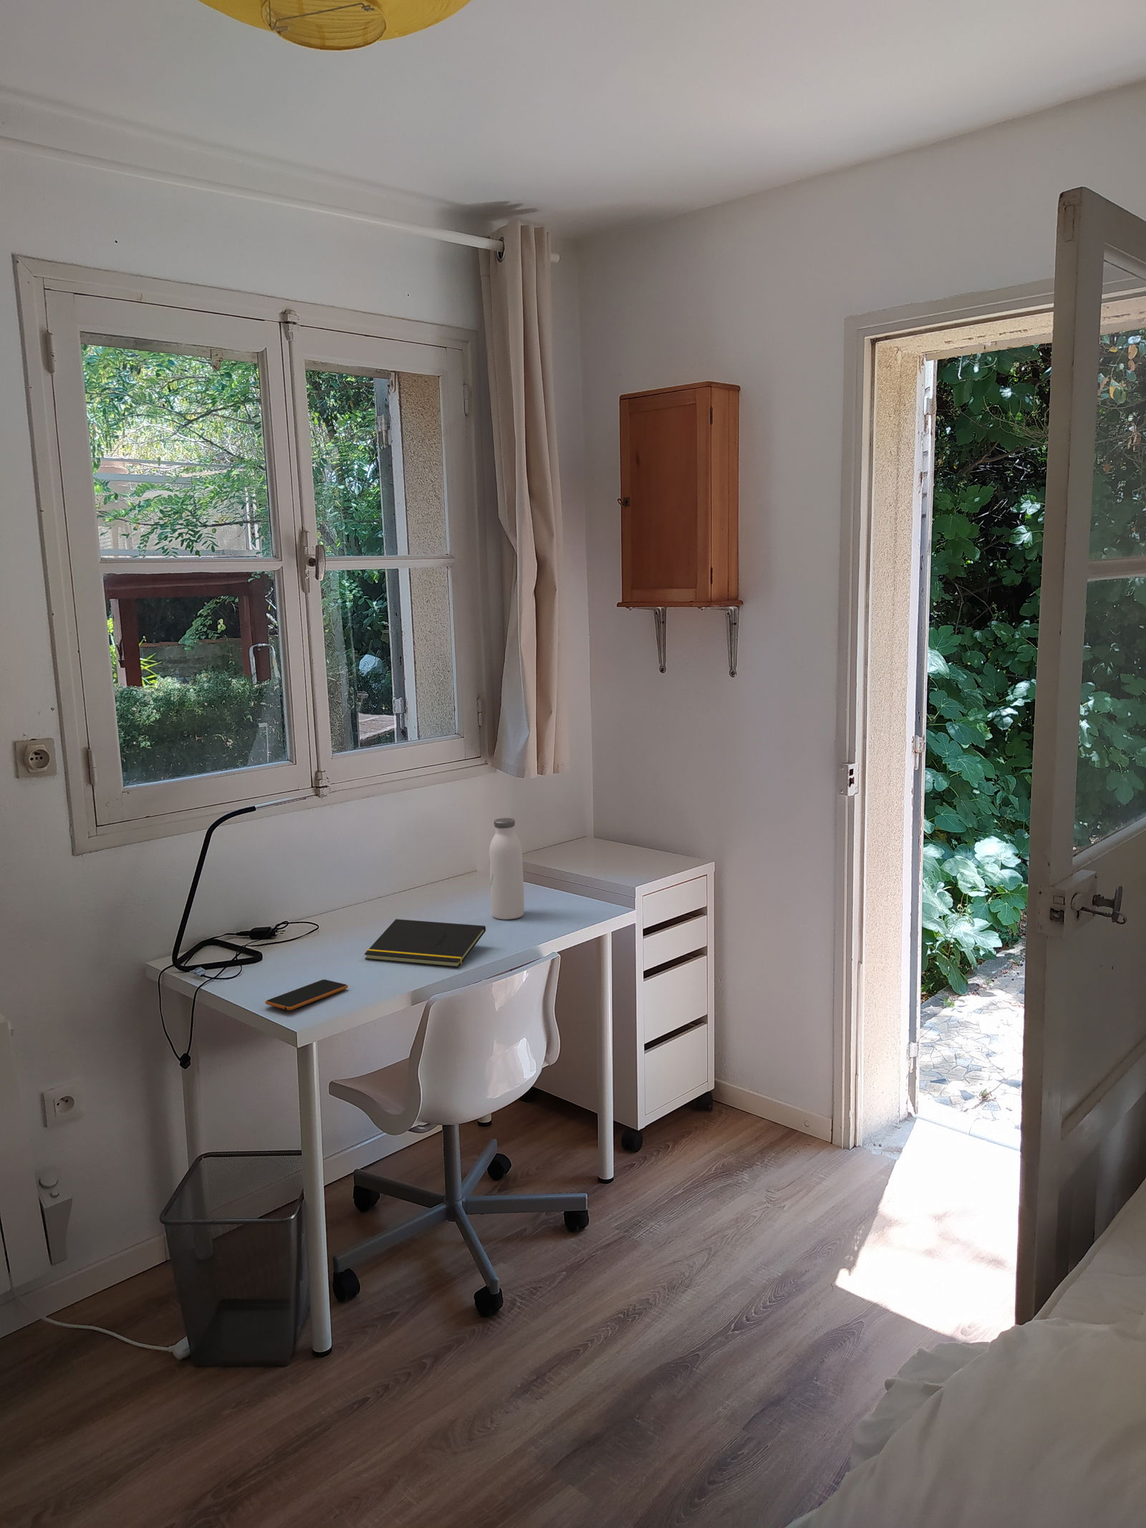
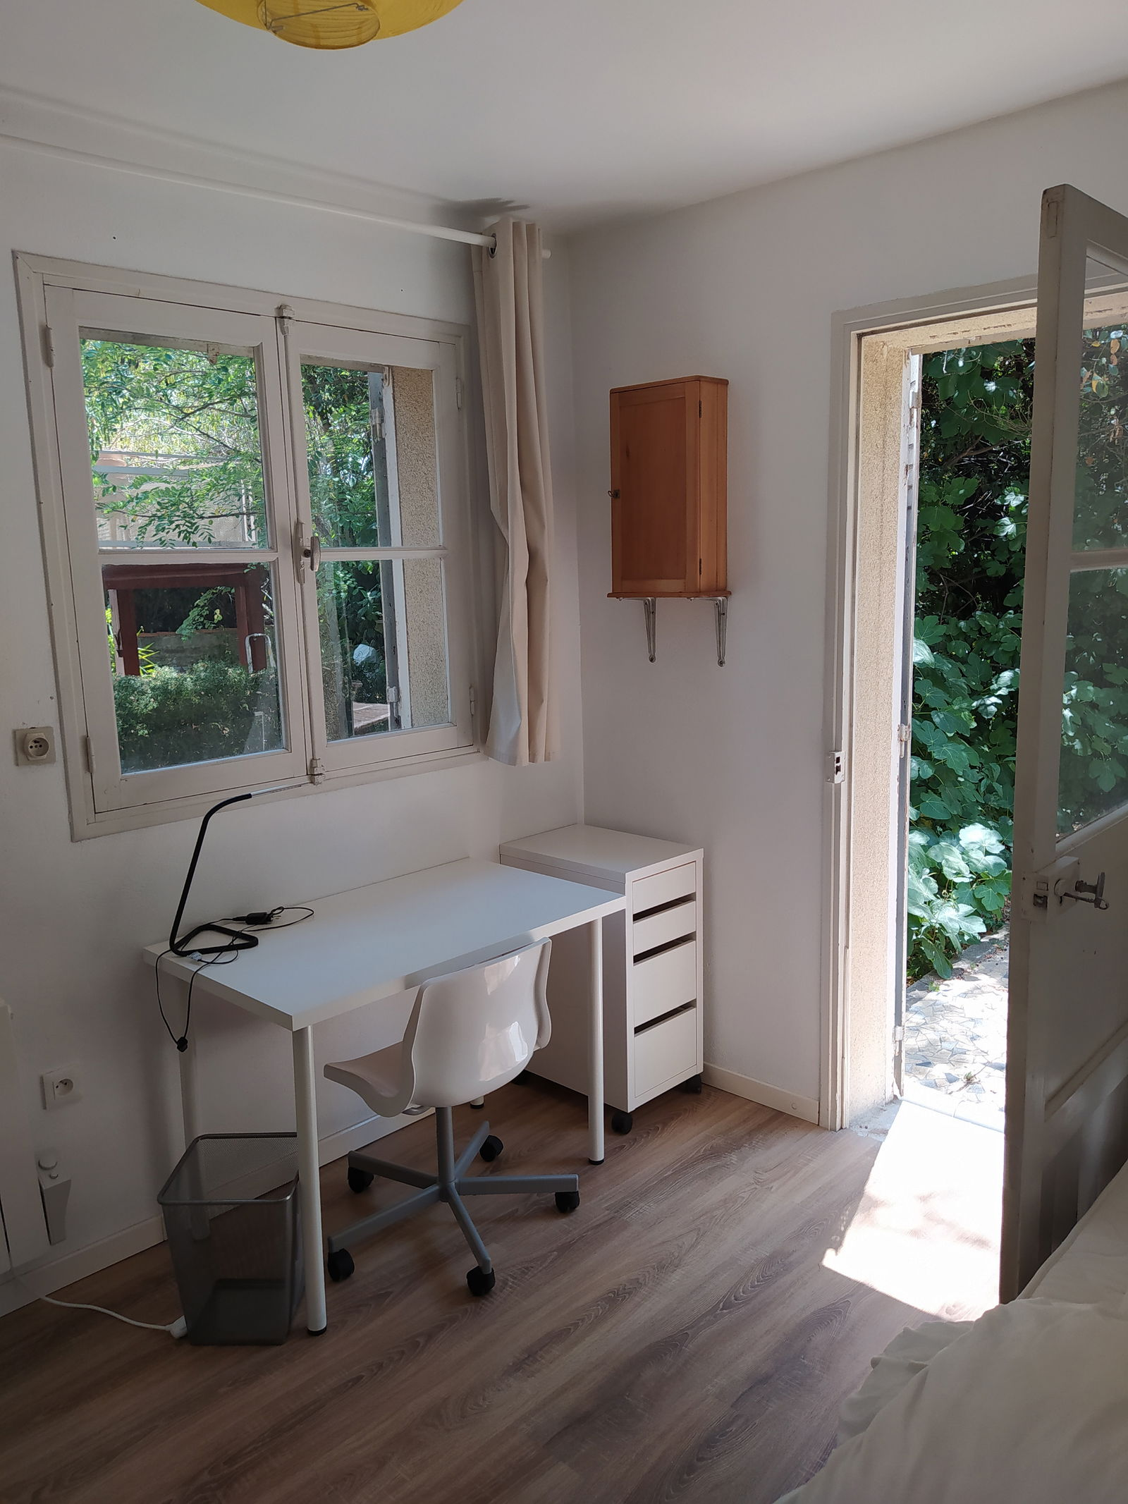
- notepad [364,919,486,968]
- smartphone [265,979,349,1010]
- water bottle [489,818,525,920]
